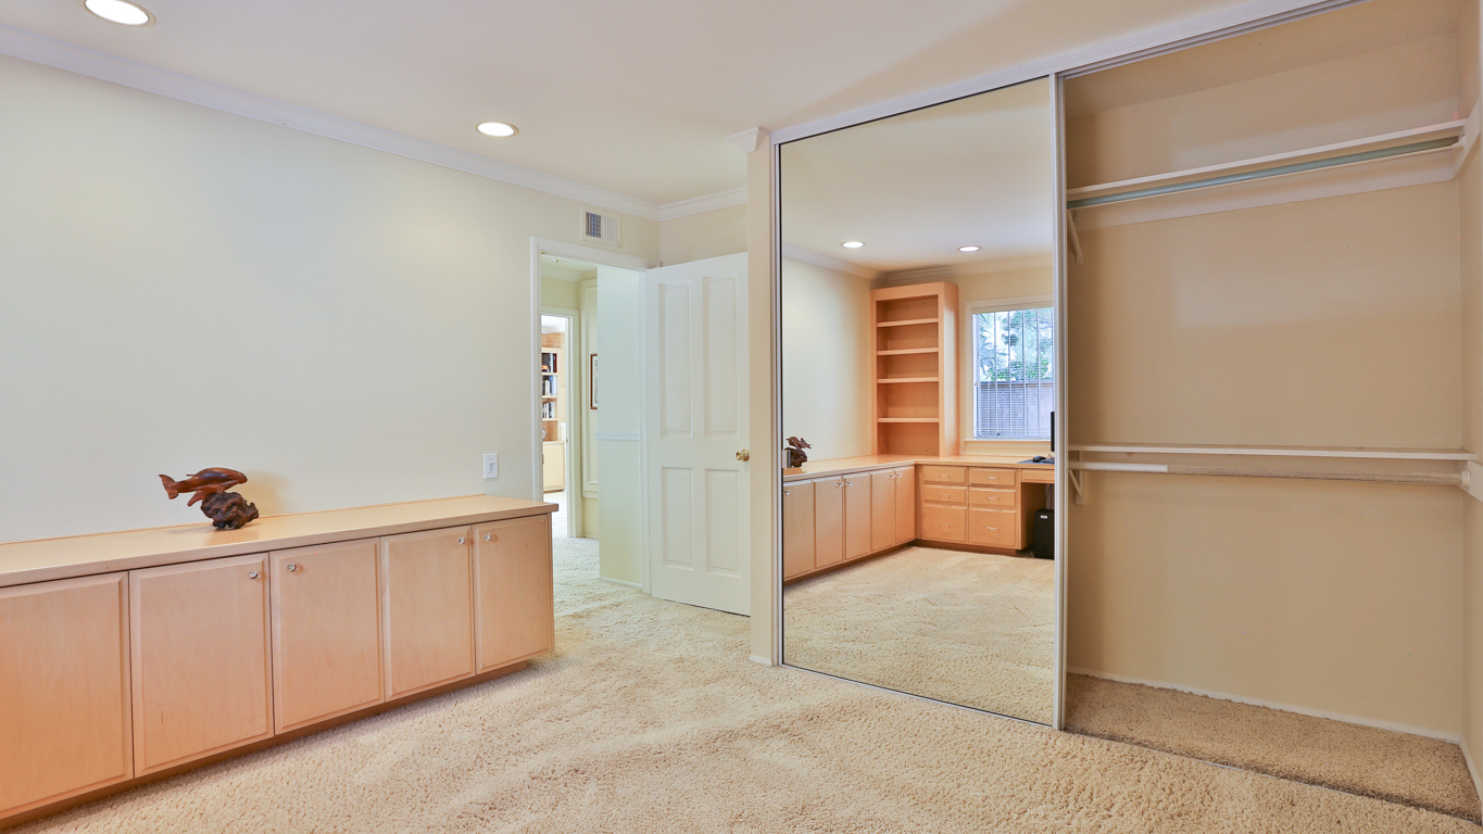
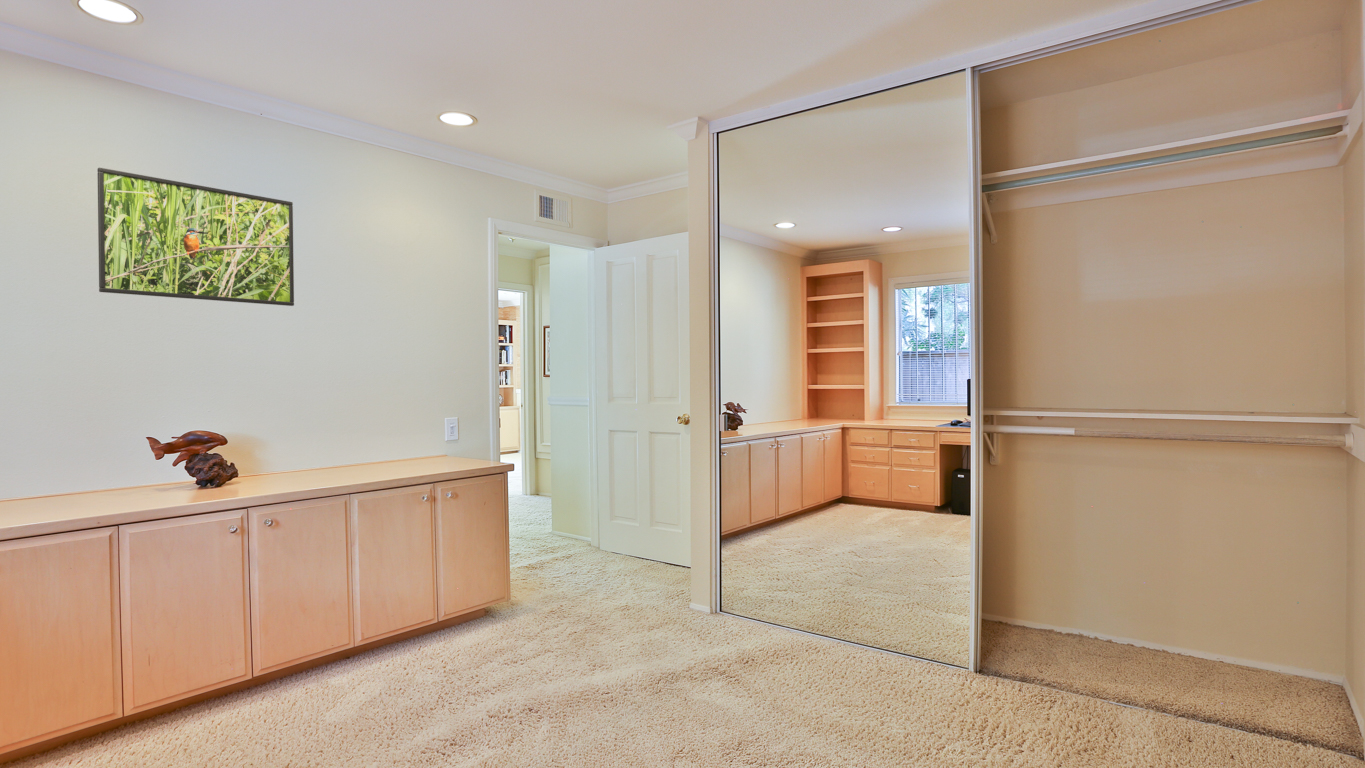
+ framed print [96,167,295,307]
